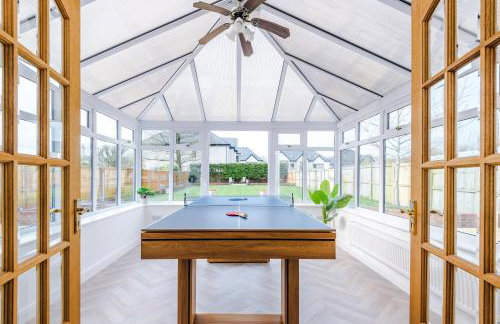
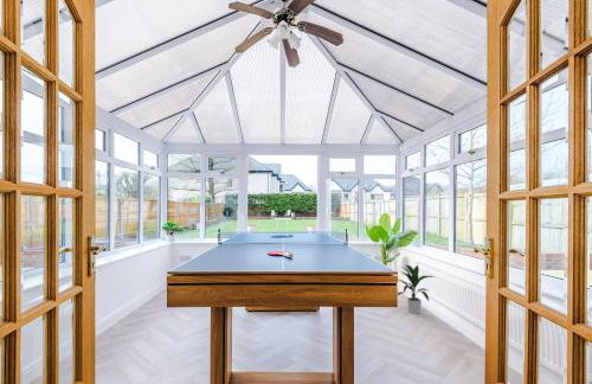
+ indoor plant [397,263,436,315]
